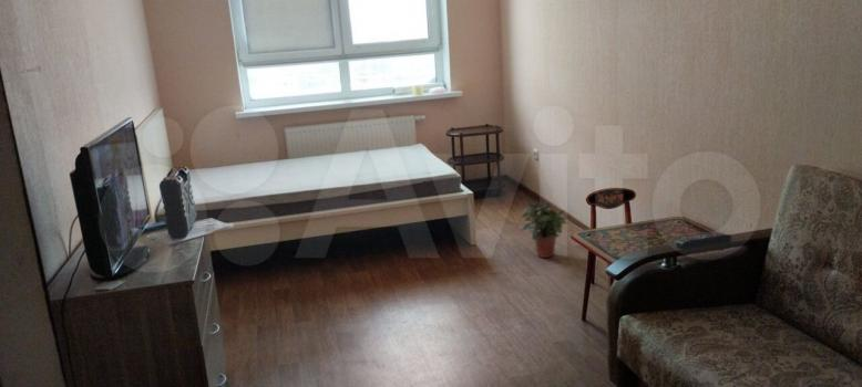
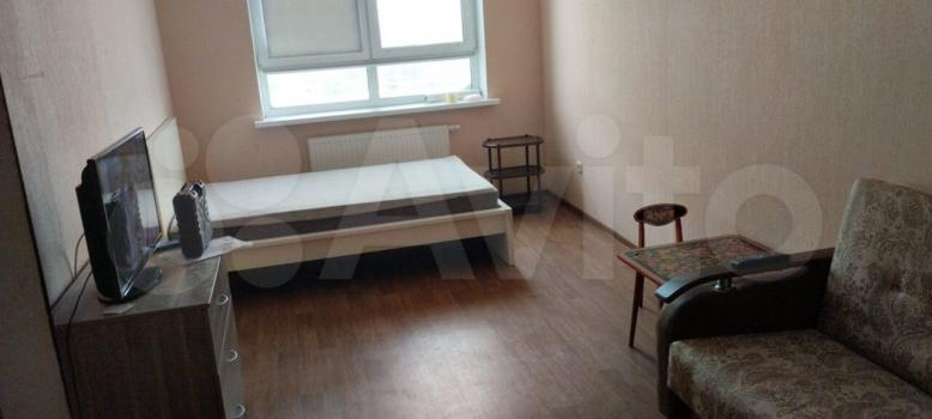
- potted plant [520,200,569,259]
